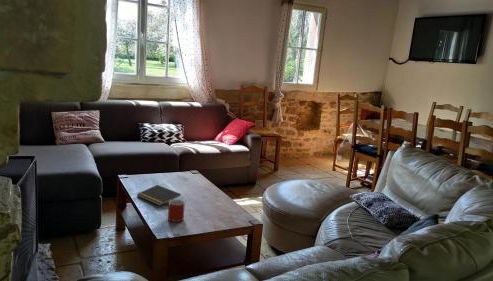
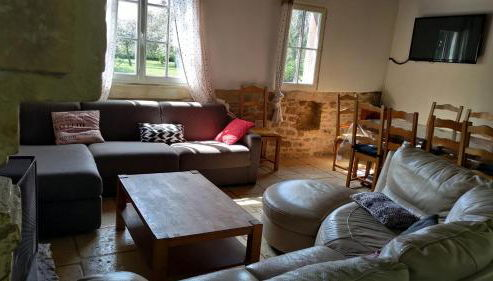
- notepad [136,184,182,207]
- mug [167,199,186,223]
